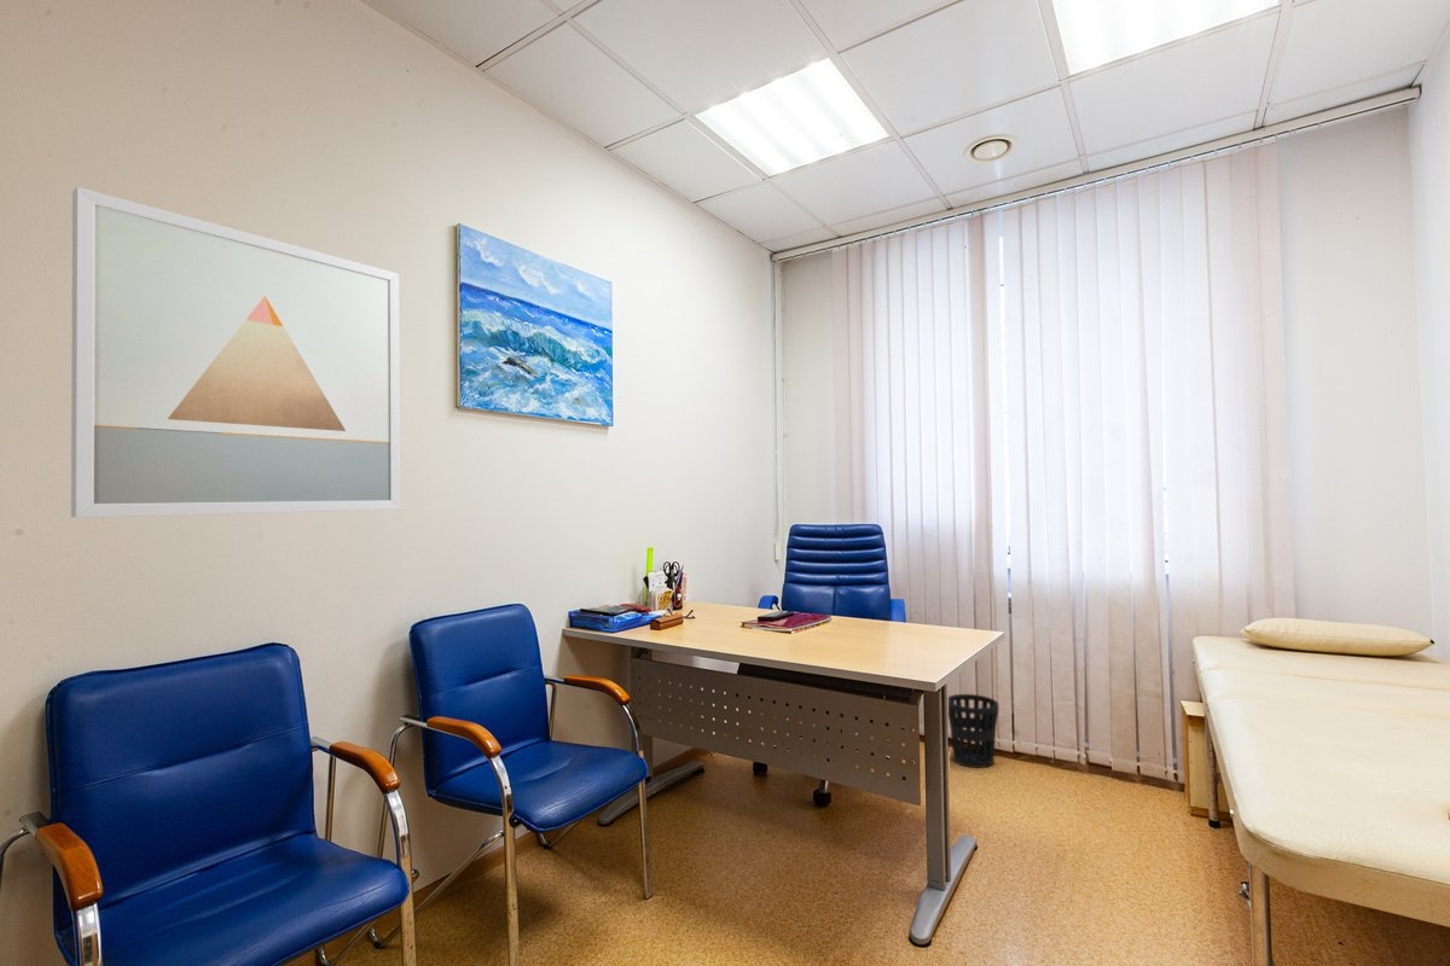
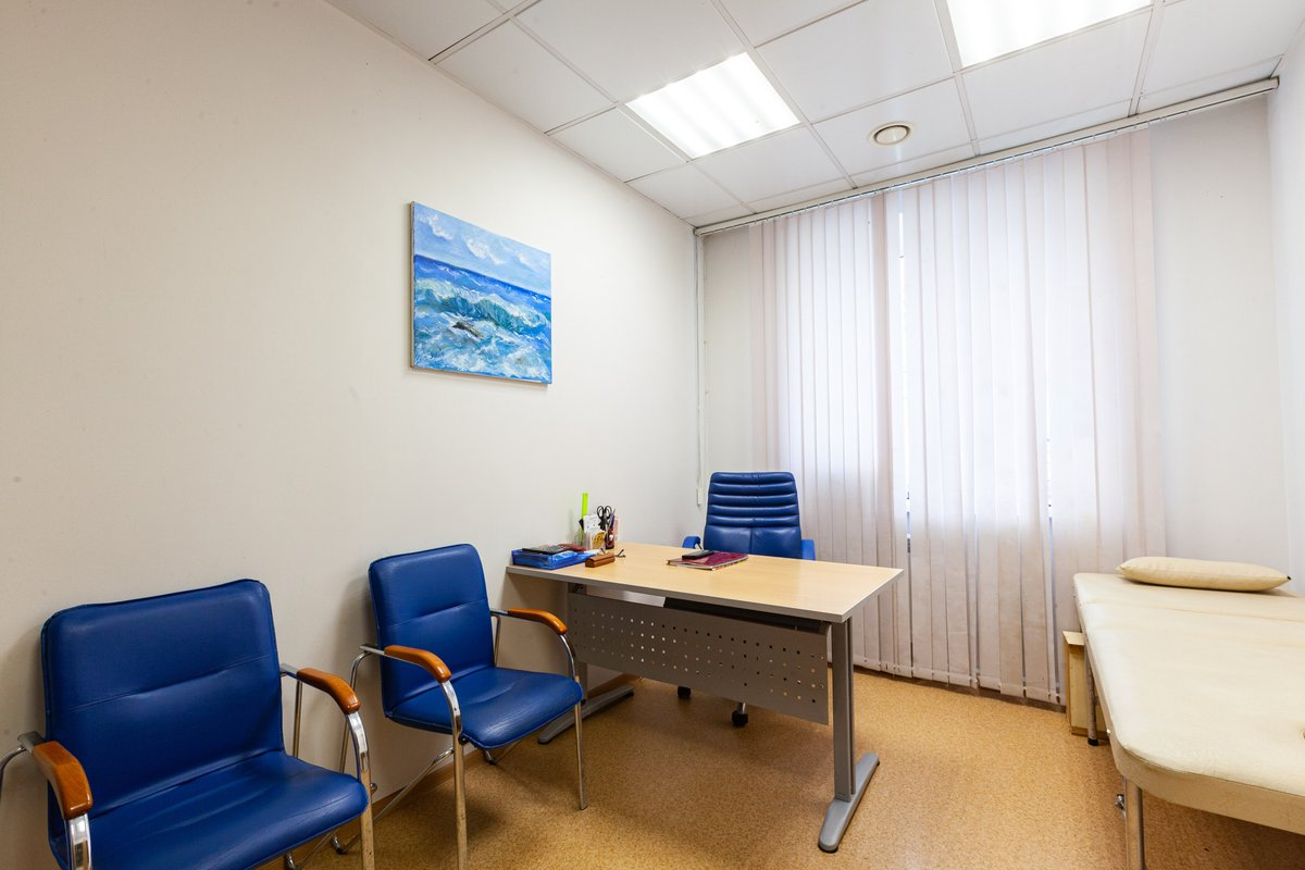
- wastebasket [947,693,1000,769]
- wall art [70,186,401,518]
